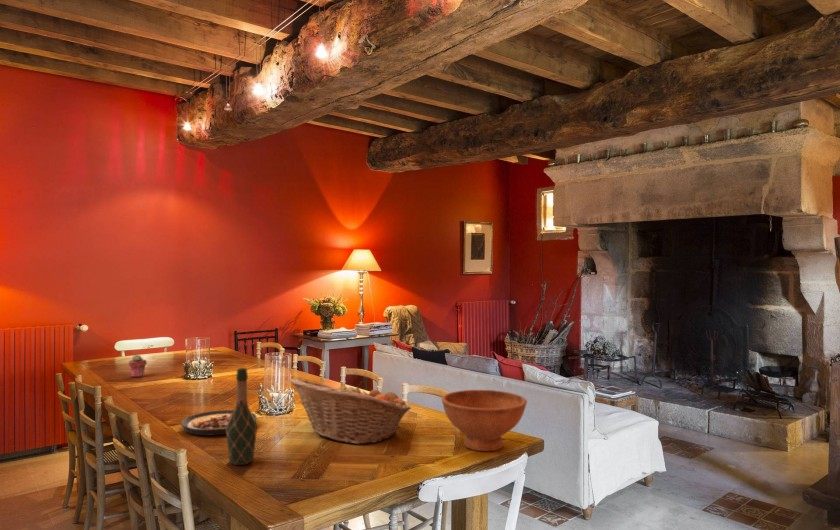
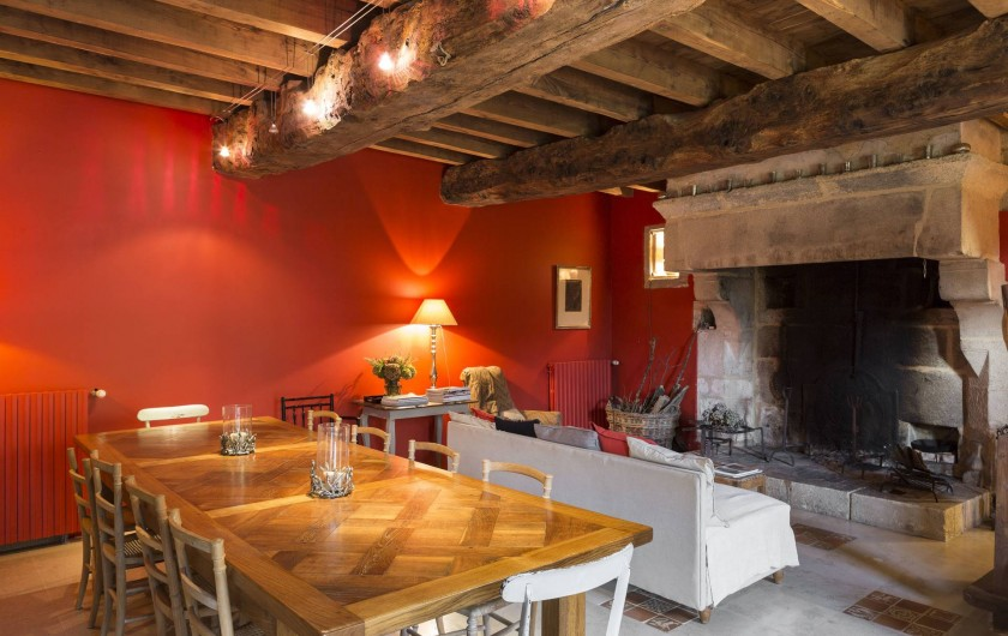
- plate [180,409,258,437]
- potted succulent [127,354,148,378]
- wine bottle [225,367,258,466]
- fruit basket [289,377,412,445]
- bowl [440,389,528,452]
